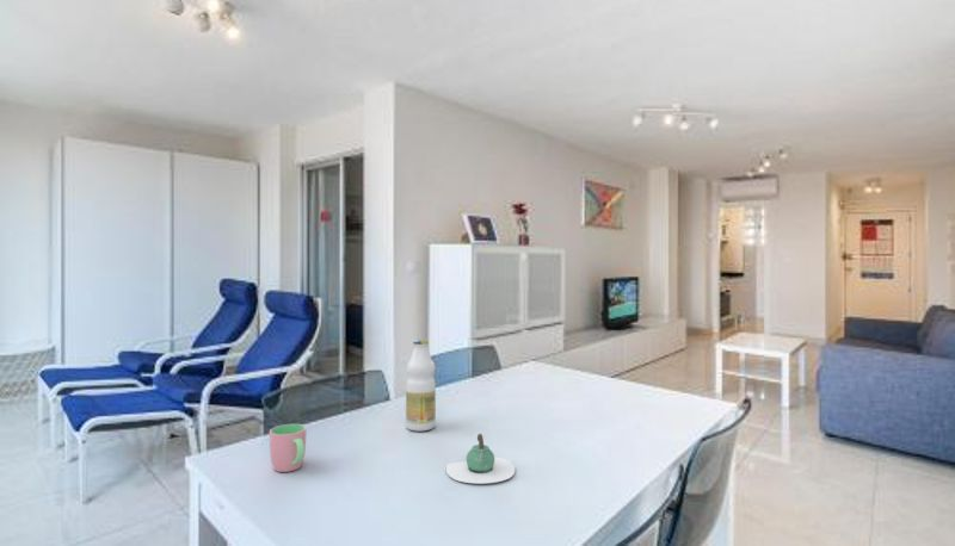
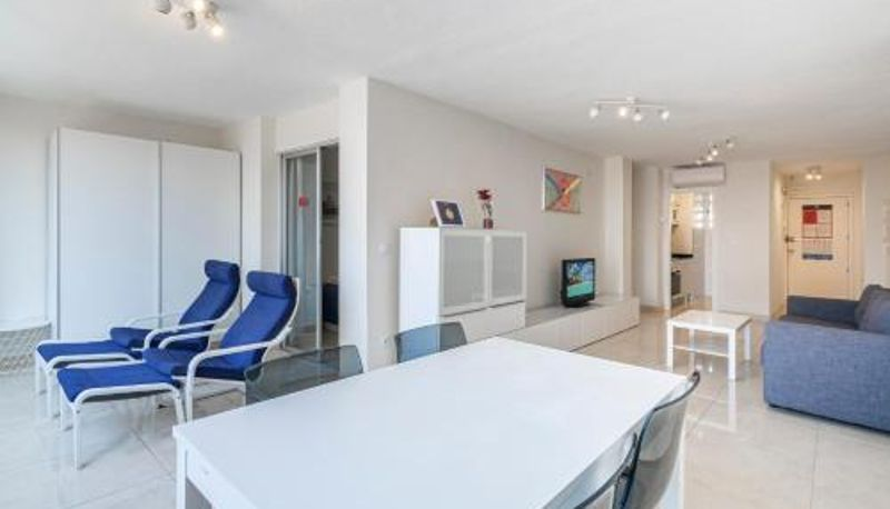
- teapot [445,433,517,485]
- bottle [405,339,437,433]
- cup [269,423,307,473]
